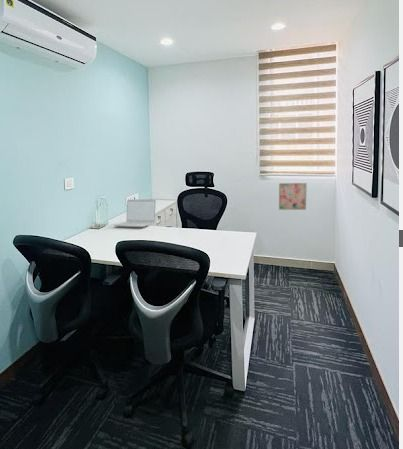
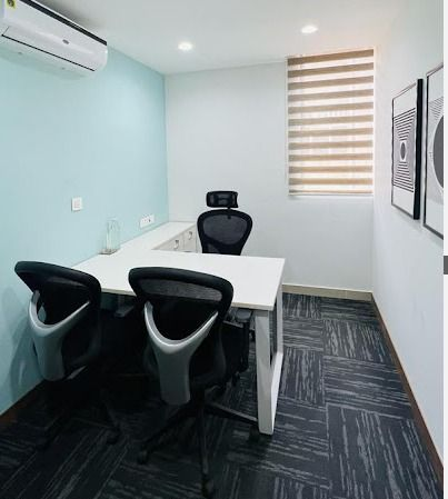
- laptop [113,199,157,228]
- wall art [278,182,307,211]
